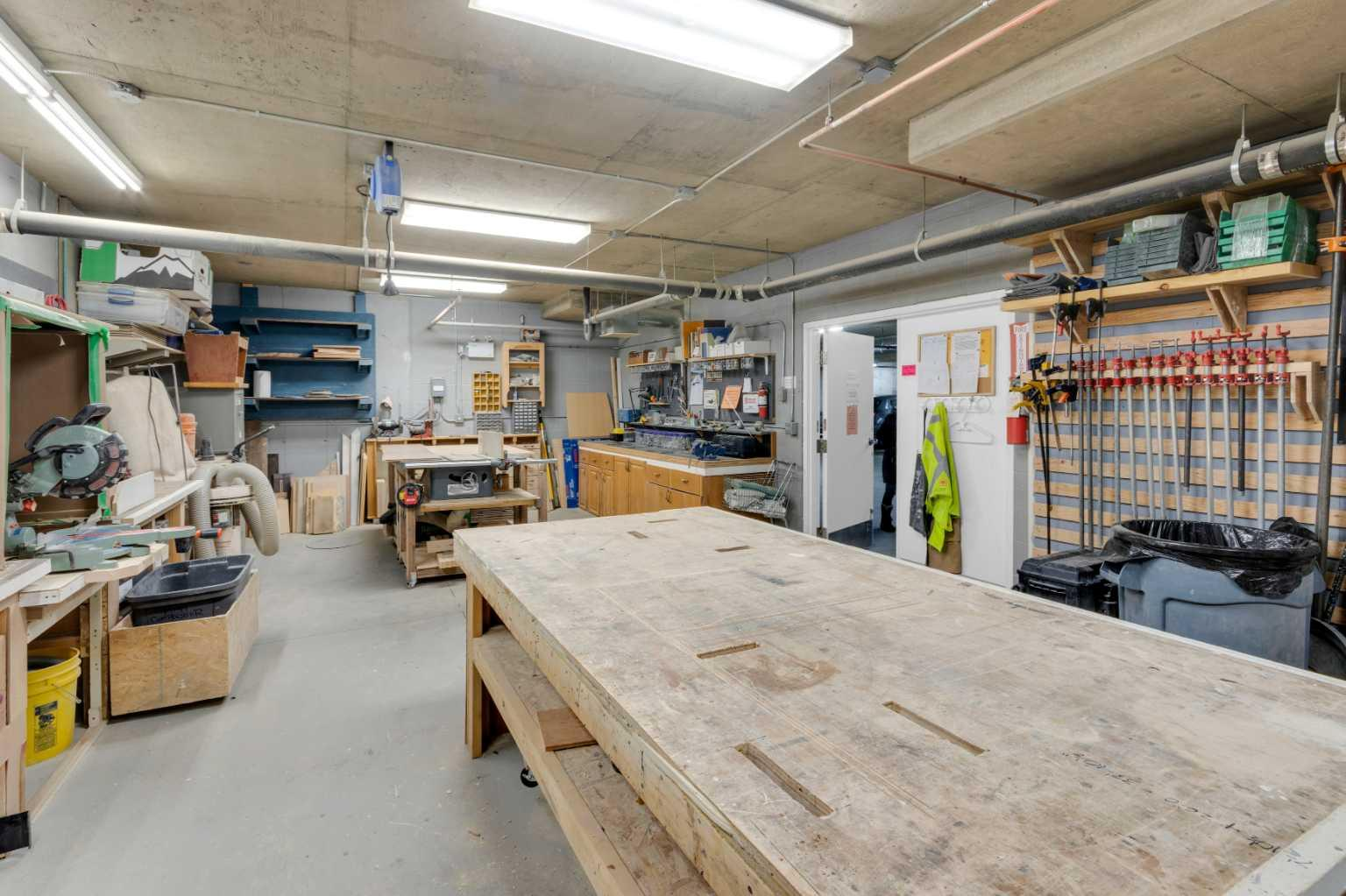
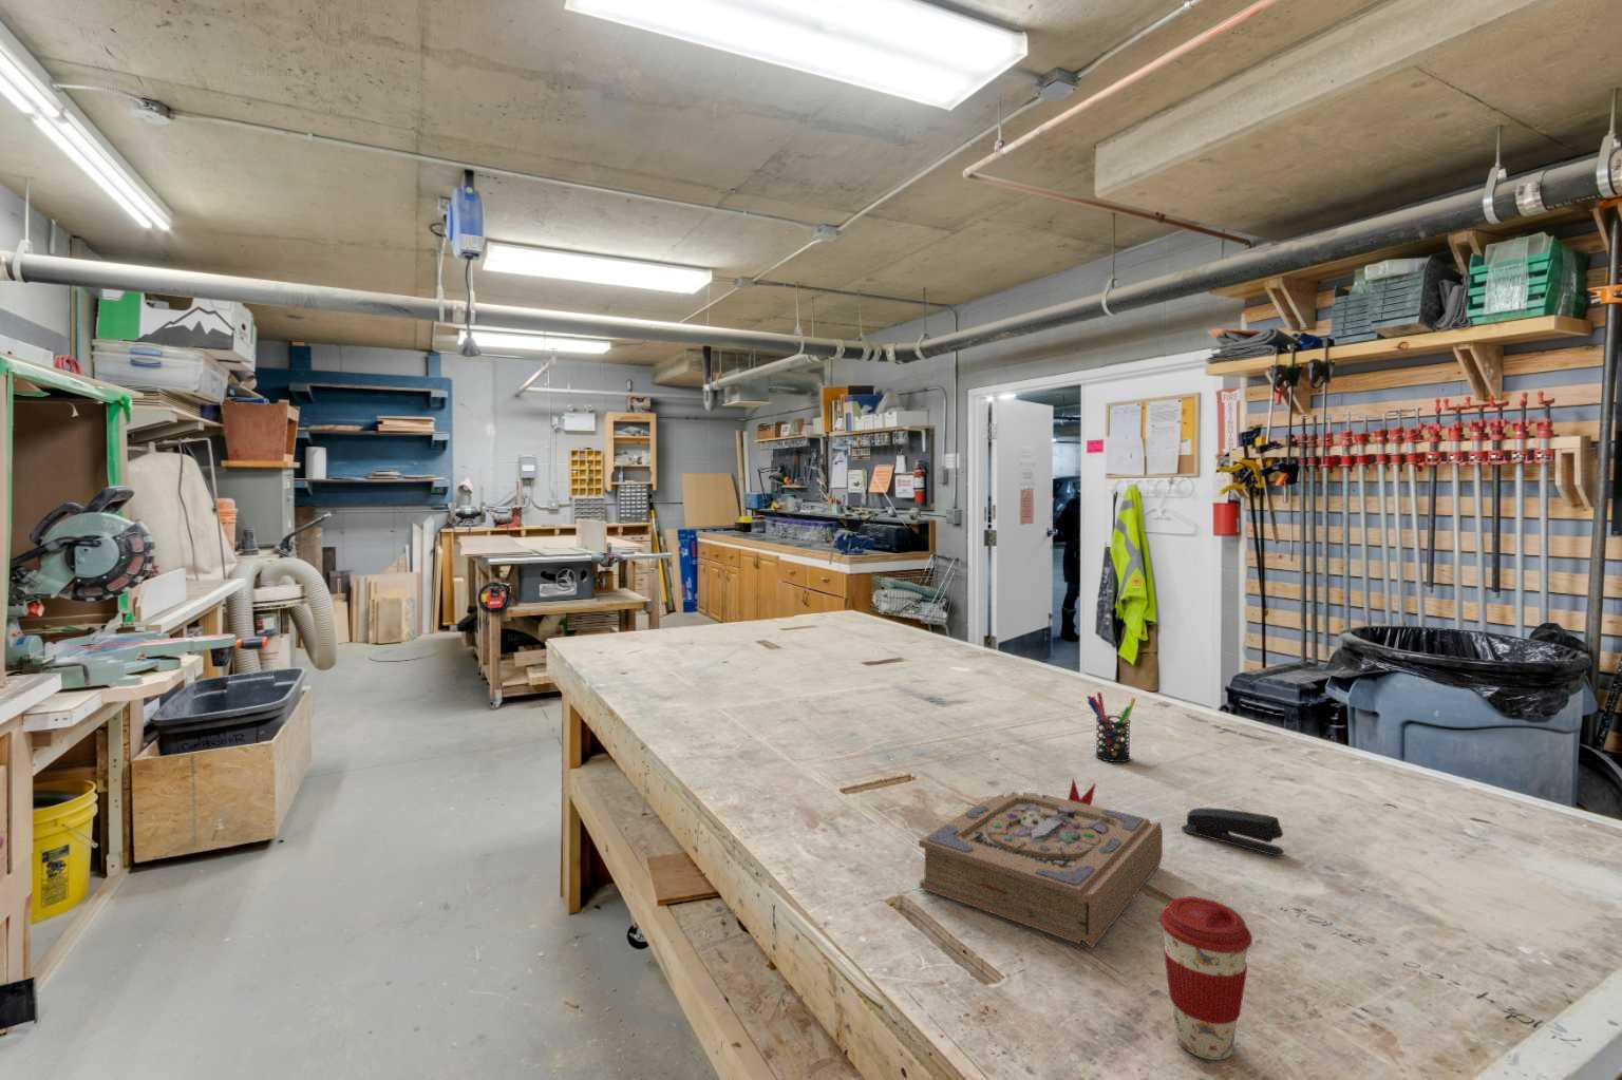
+ stapler [1181,806,1285,857]
+ book [918,776,1164,949]
+ pen holder [1086,691,1136,763]
+ coffee cup [1158,896,1253,1061]
